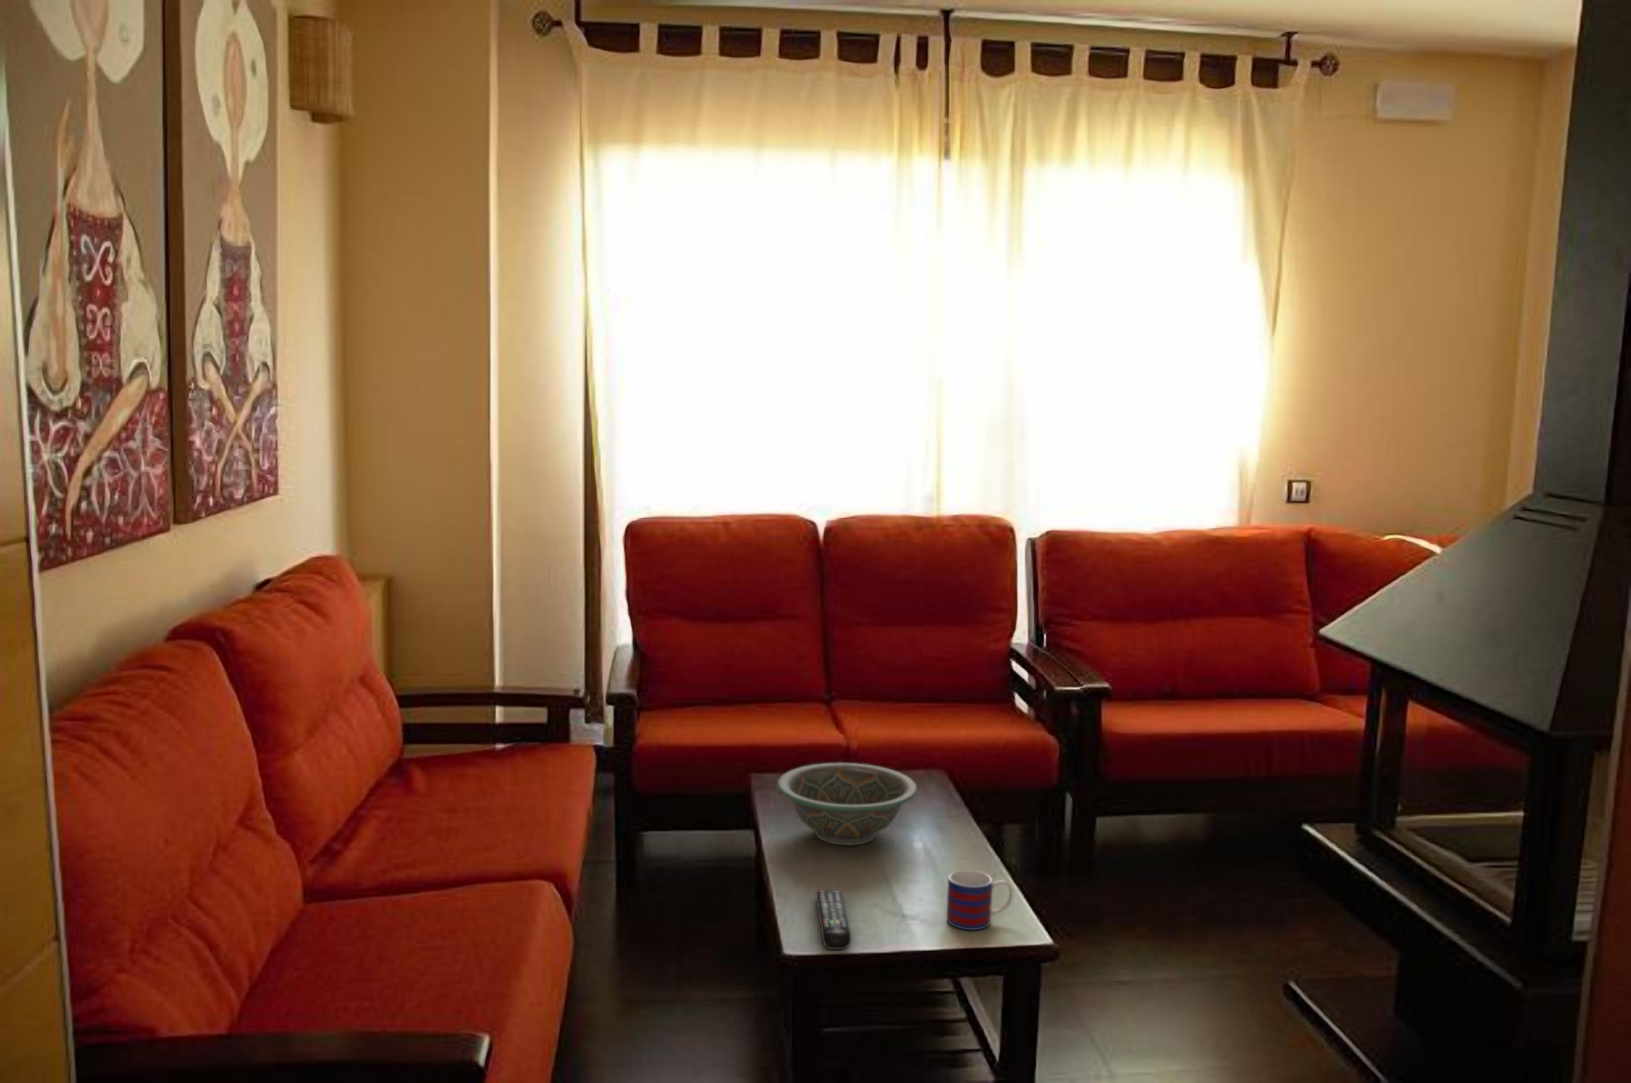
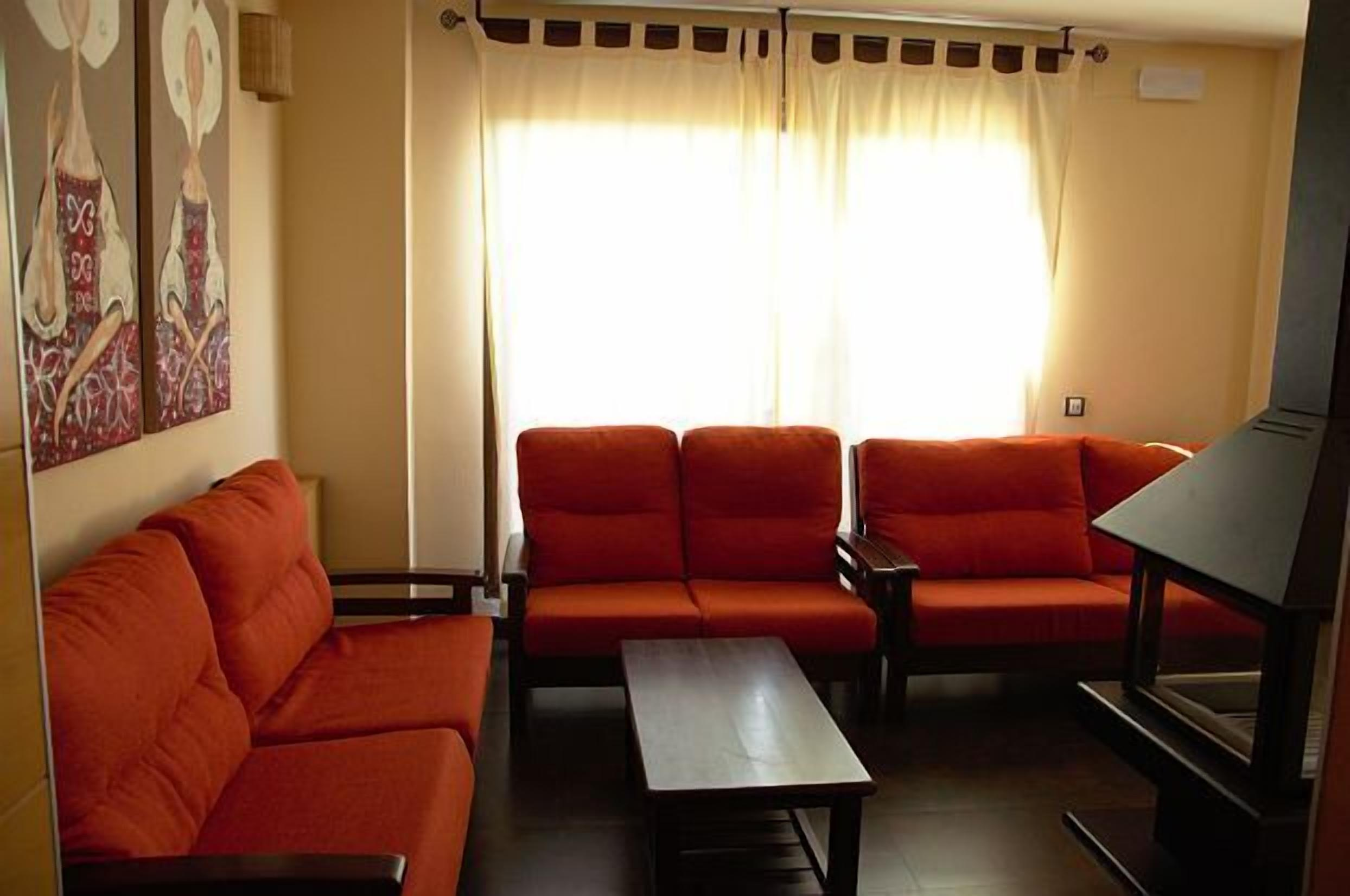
- mug [946,869,1014,931]
- decorative bowl [777,761,918,846]
- remote control [814,890,852,950]
